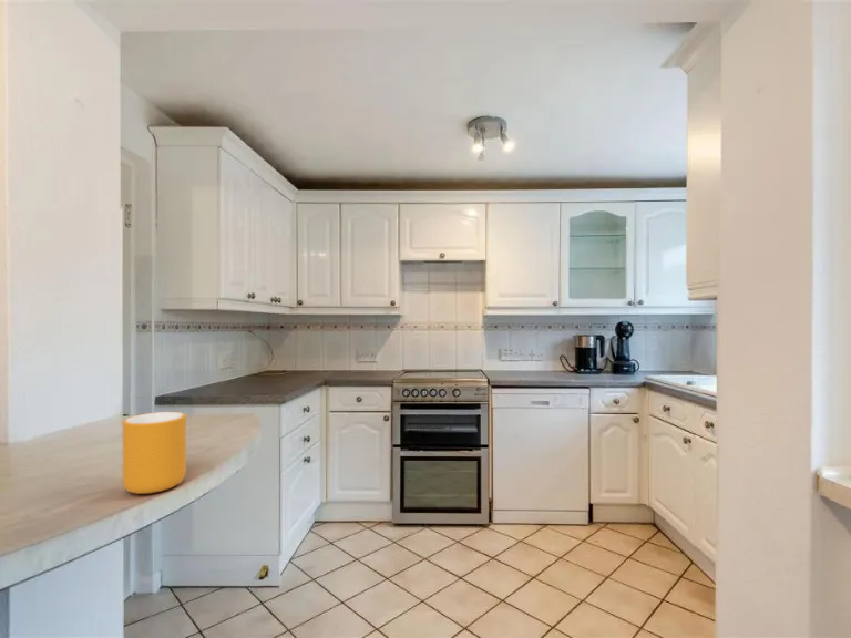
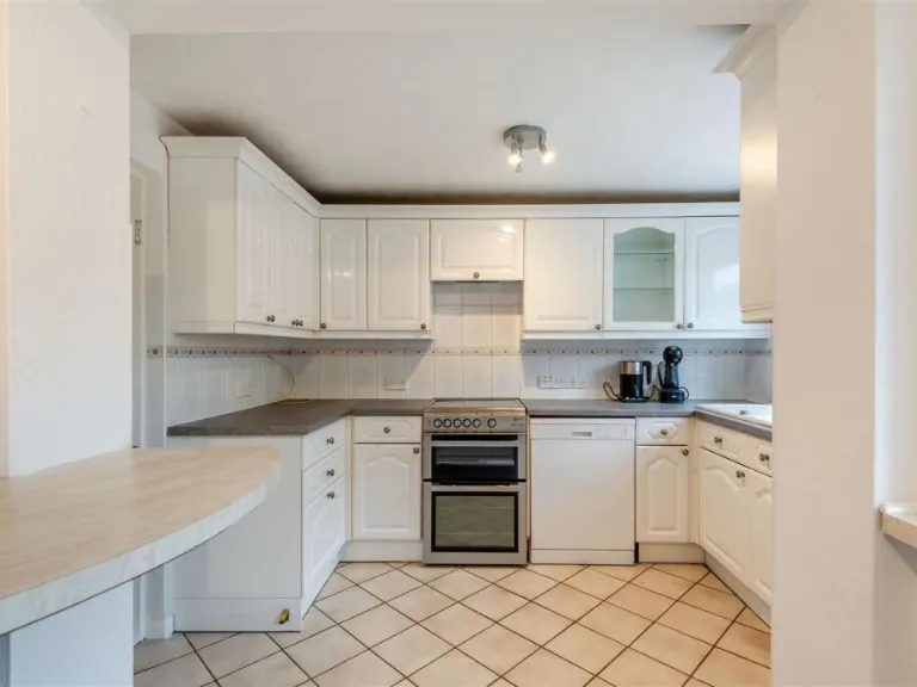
- mug [122,411,187,495]
